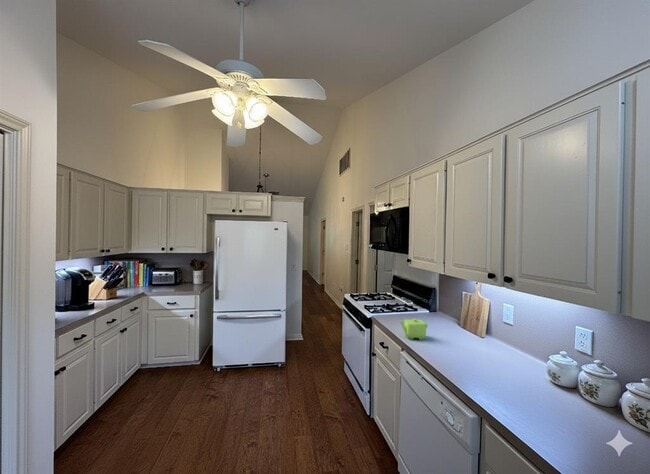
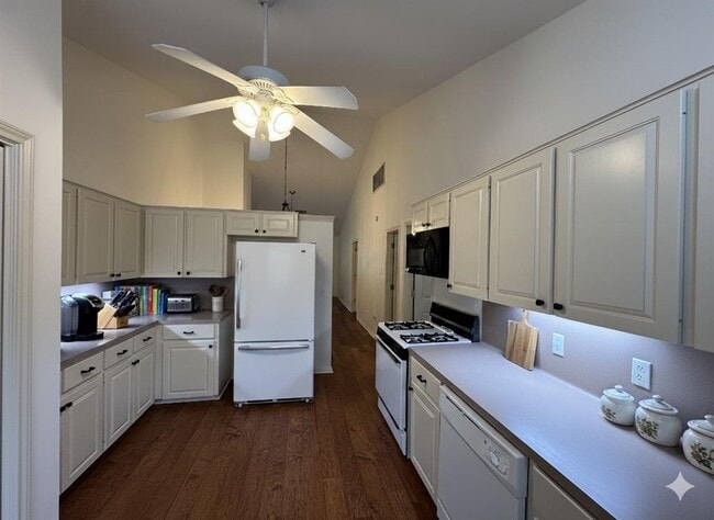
- teapot [398,318,428,341]
